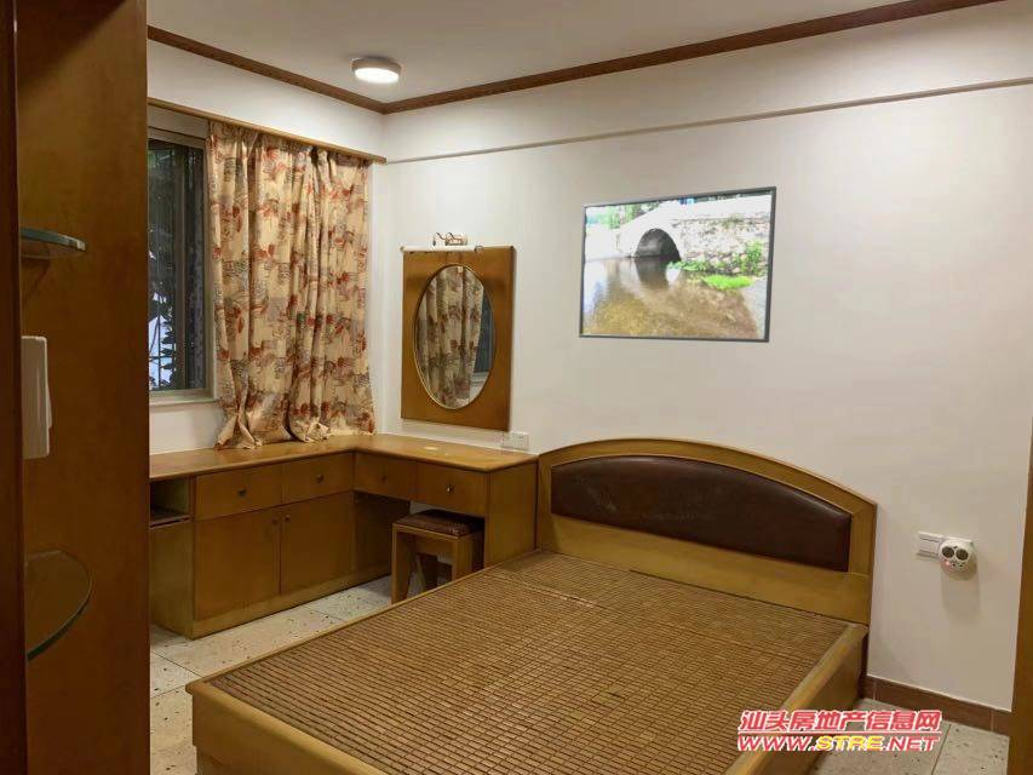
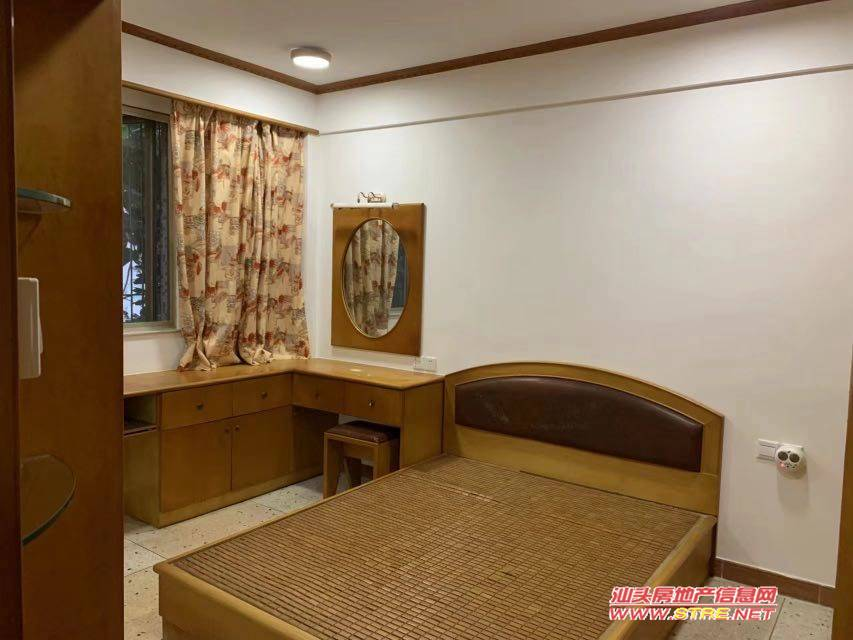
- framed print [578,185,777,344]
